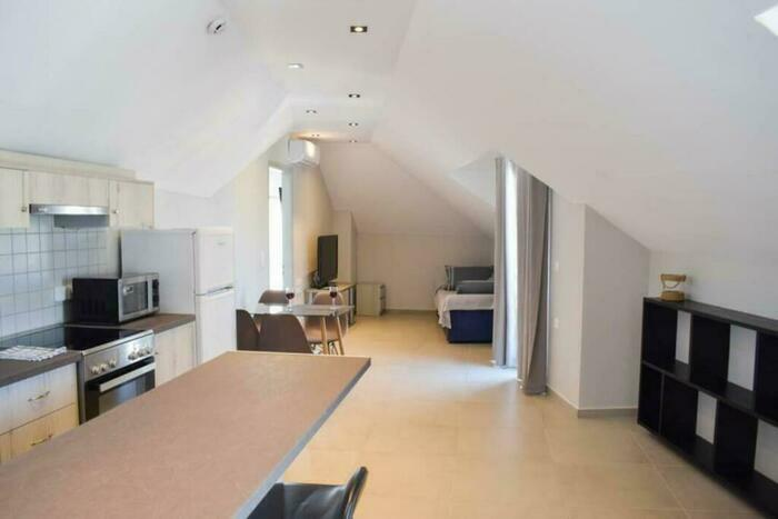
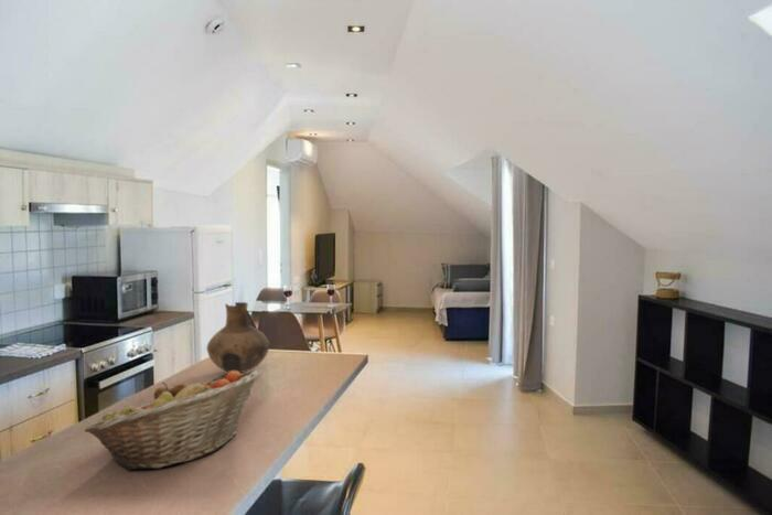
+ fruit basket [84,368,261,471]
+ vase [205,301,270,374]
